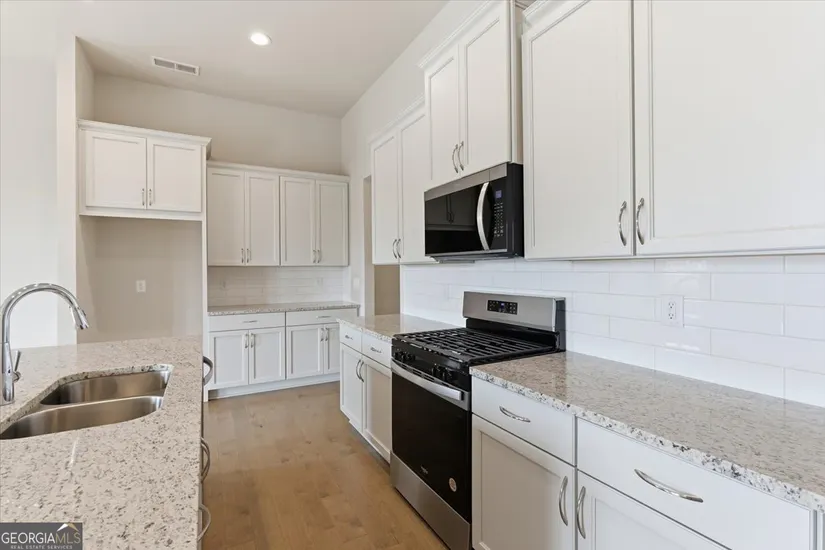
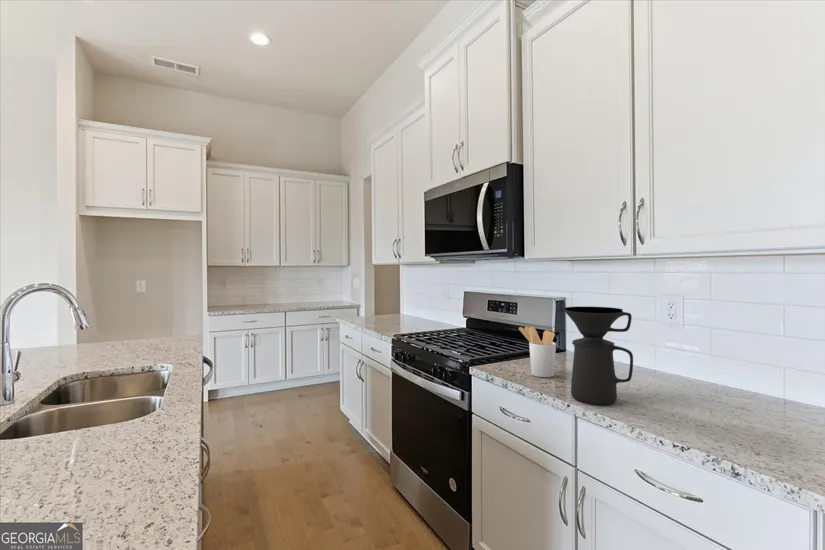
+ coffee maker [563,306,634,406]
+ utensil holder [518,326,557,378]
